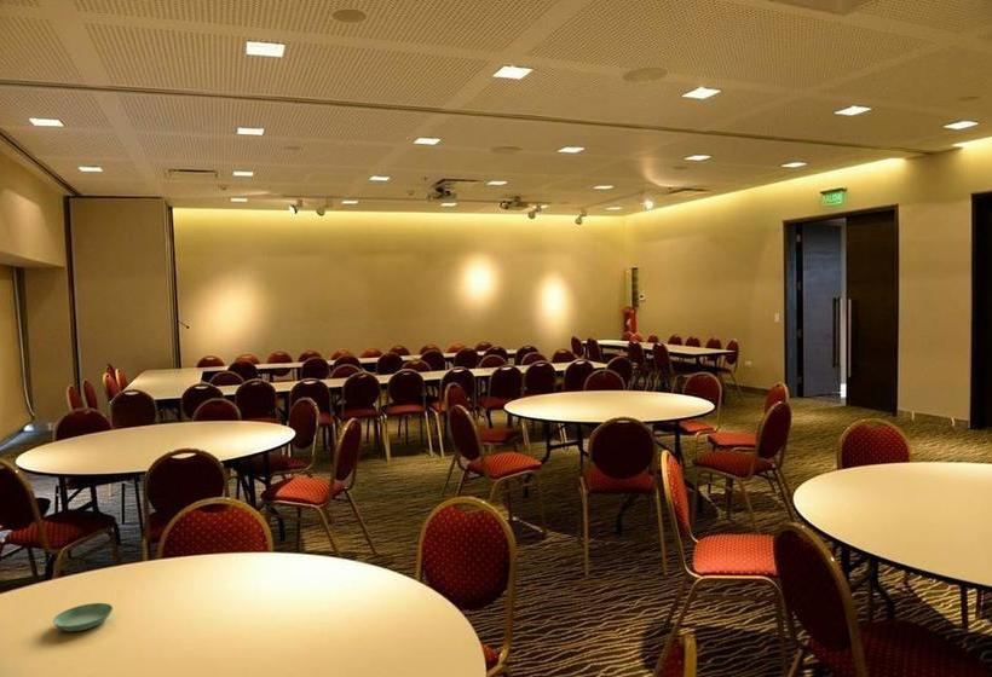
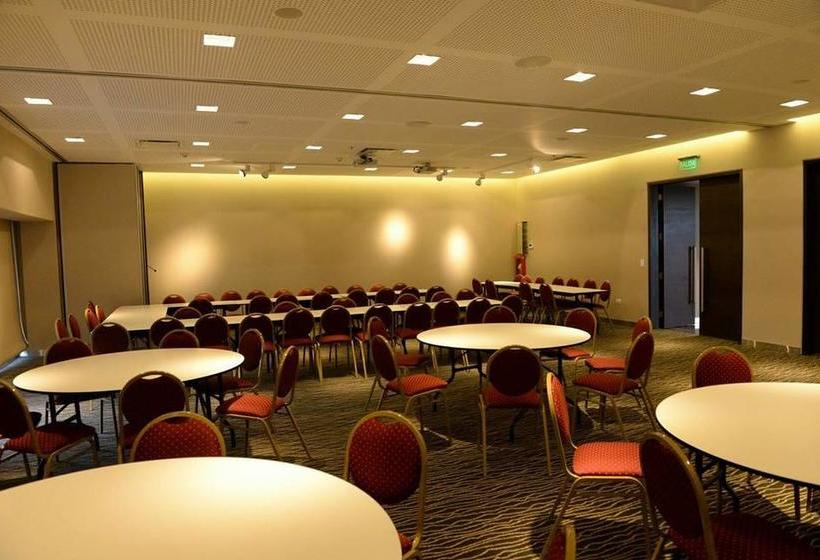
- saucer [52,602,114,632]
